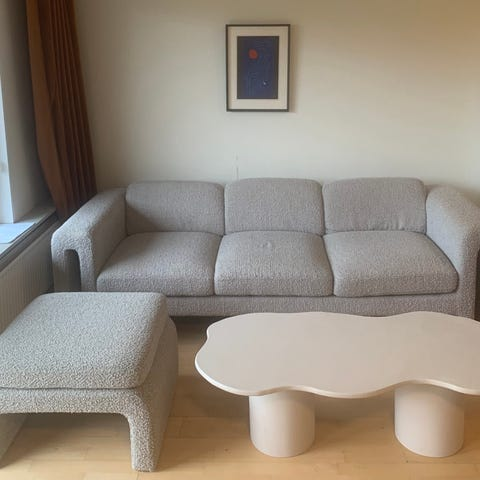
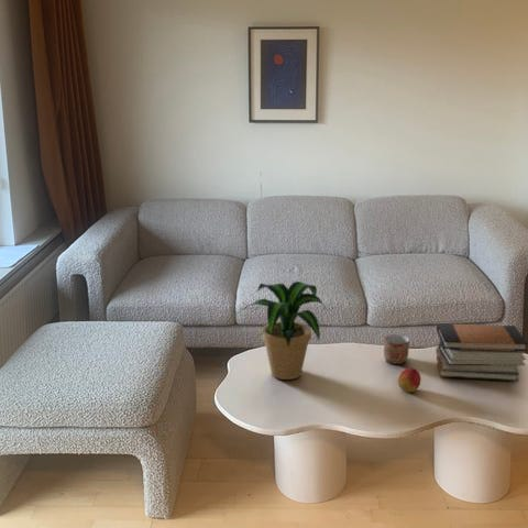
+ book stack [435,322,528,382]
+ peach [397,367,422,394]
+ potted plant [233,280,328,381]
+ mug [383,333,410,365]
